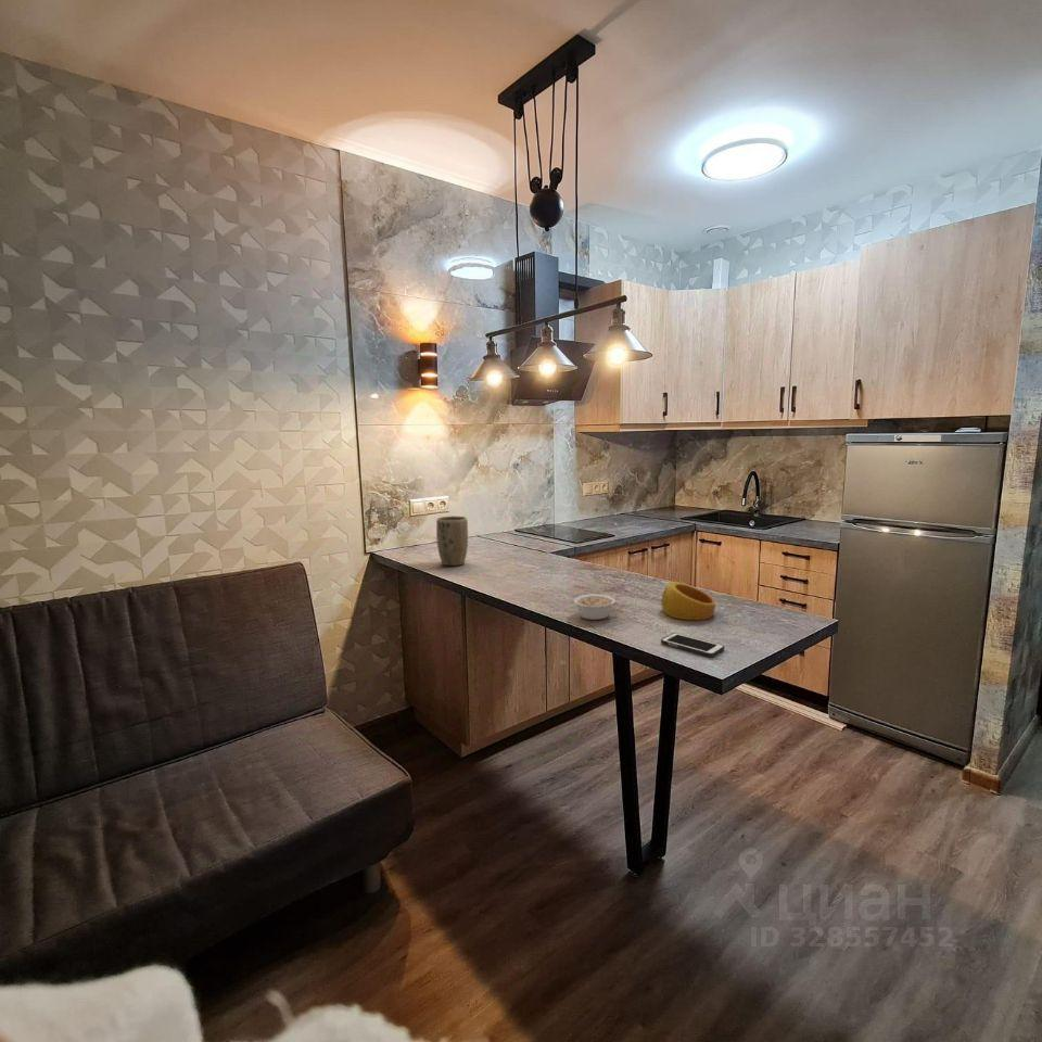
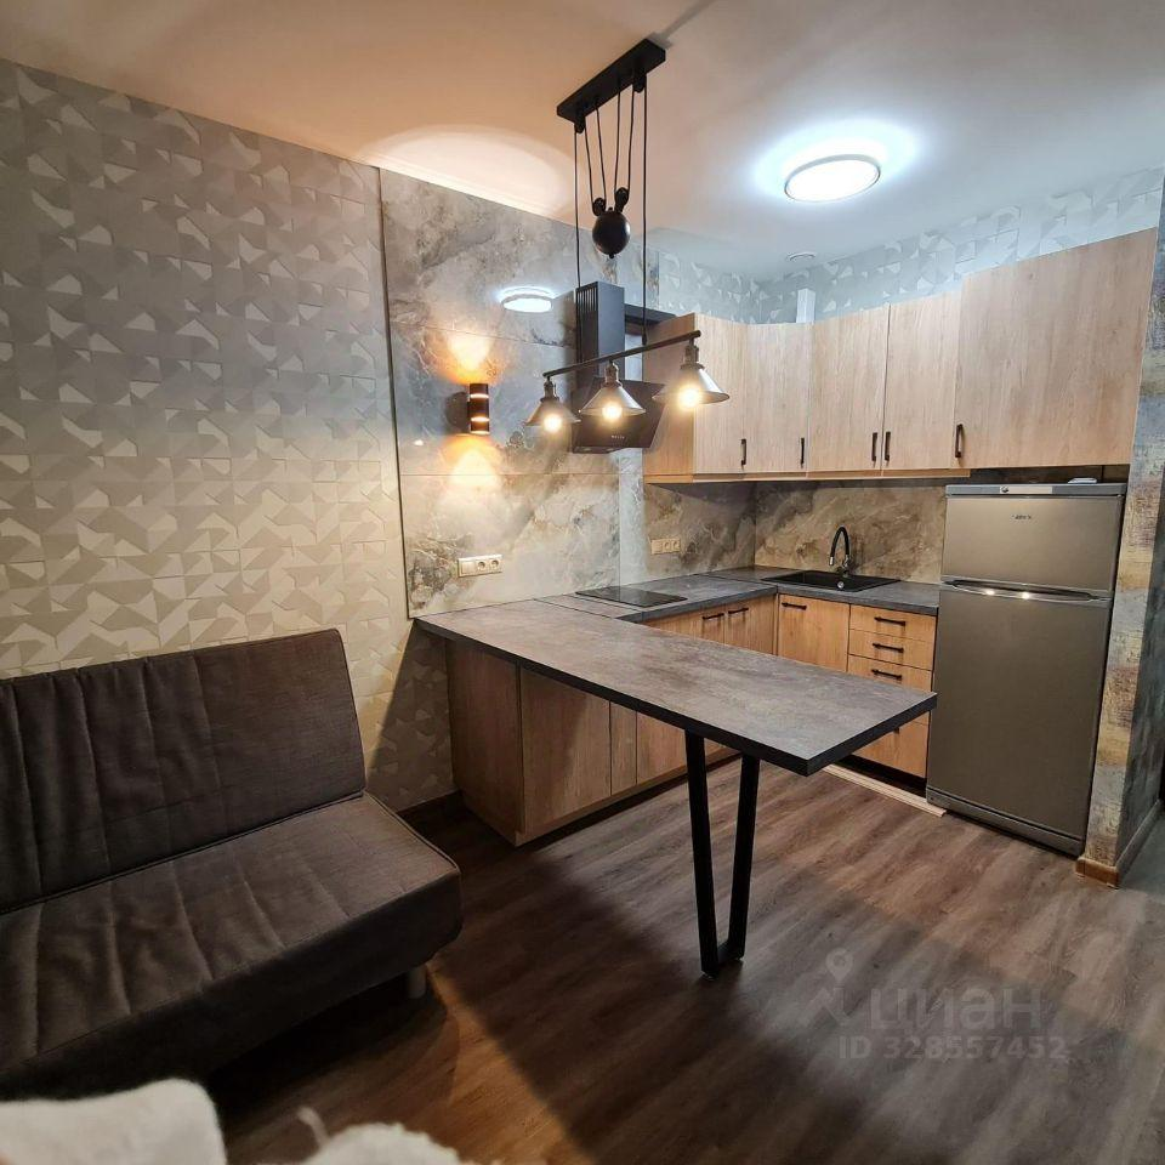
- plant pot [435,514,469,567]
- cell phone [660,632,725,658]
- ring [660,581,716,621]
- legume [572,594,624,621]
